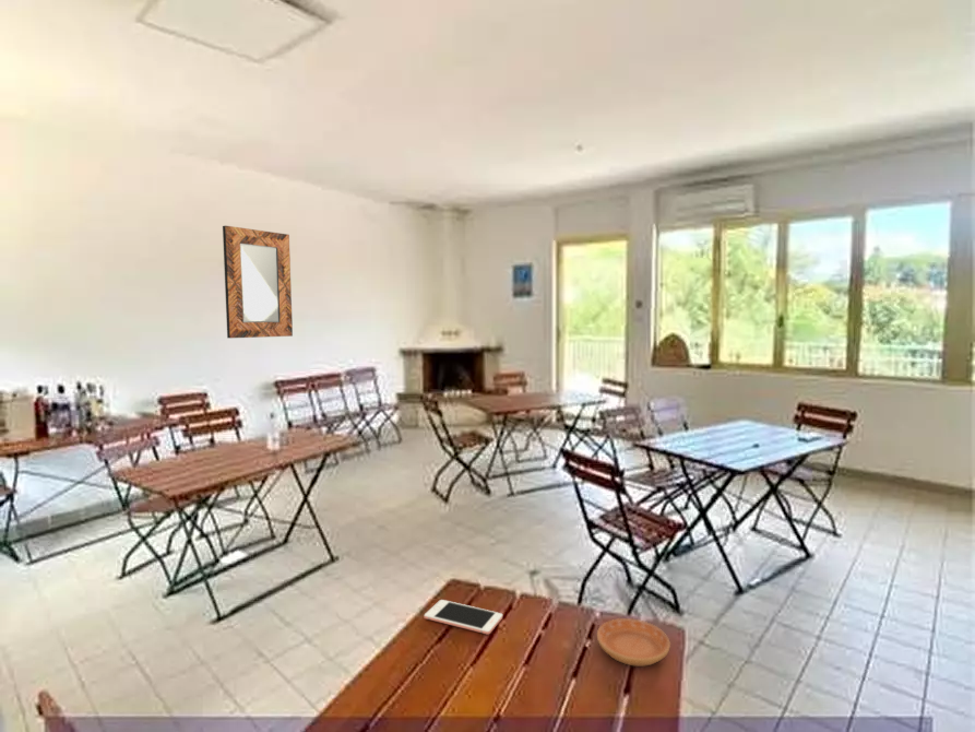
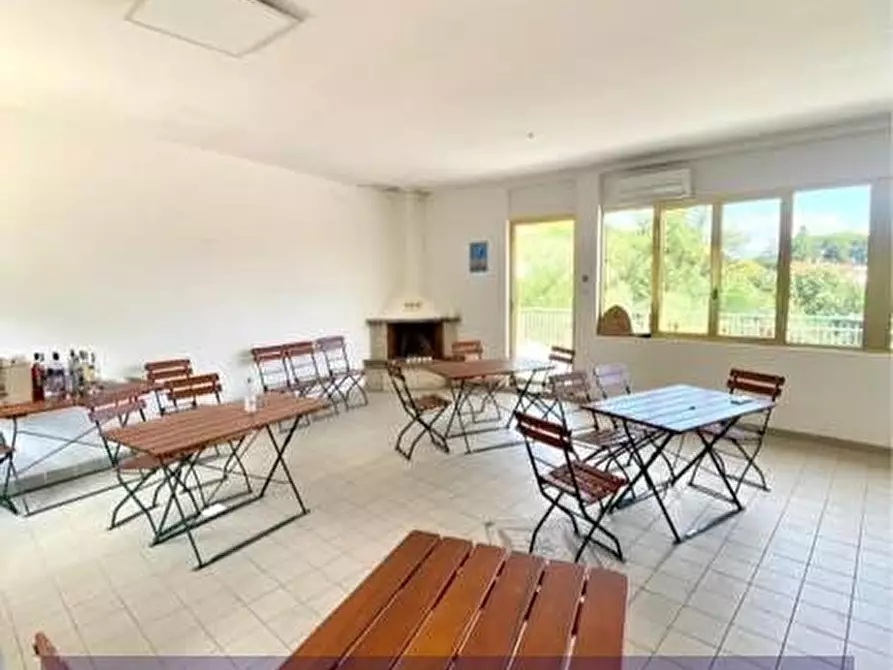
- cell phone [424,599,503,636]
- home mirror [222,225,294,339]
- saucer [596,617,671,668]
